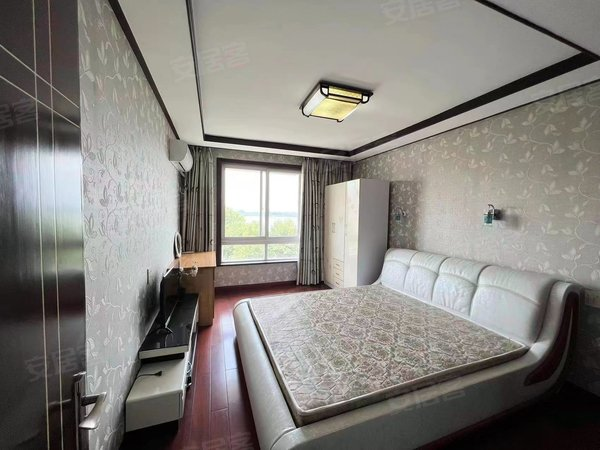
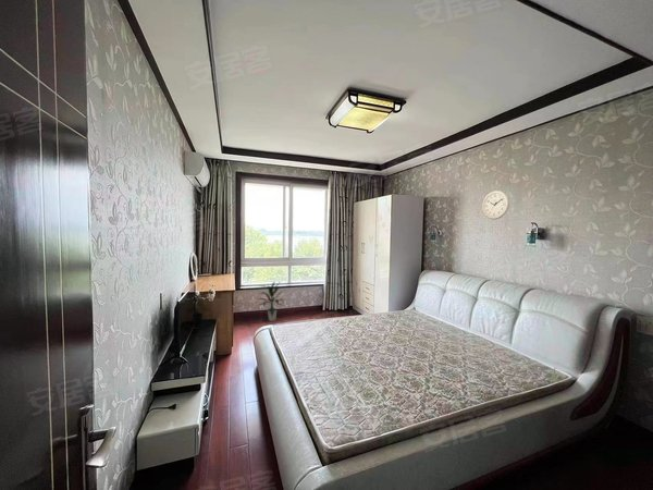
+ wall clock [481,189,510,220]
+ indoor plant [257,280,285,322]
